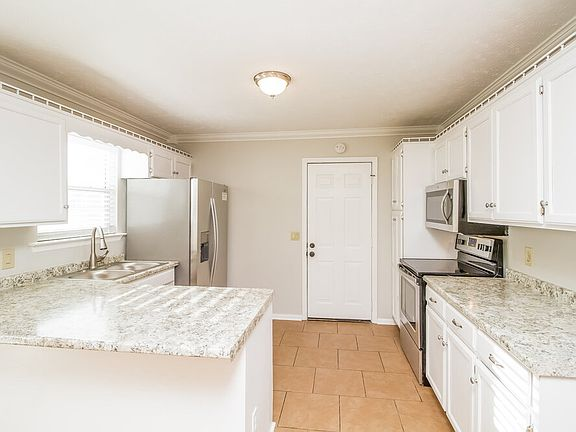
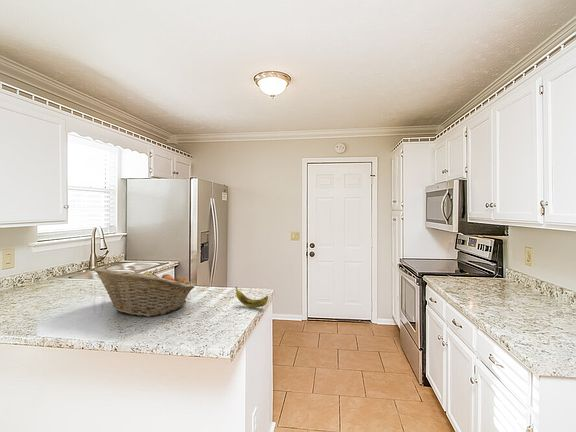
+ banana [234,286,269,308]
+ fruit basket [93,267,196,317]
